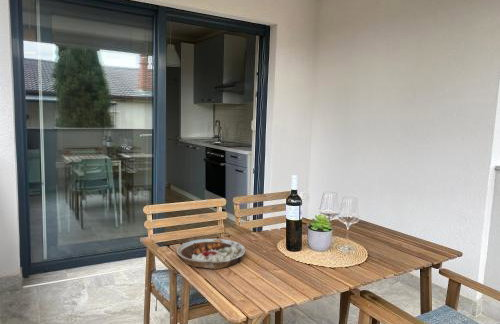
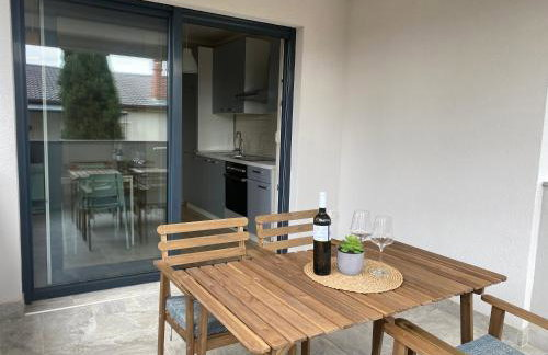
- plate [176,238,246,270]
